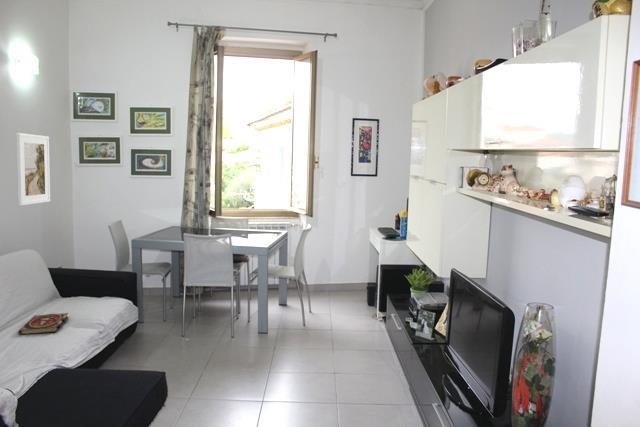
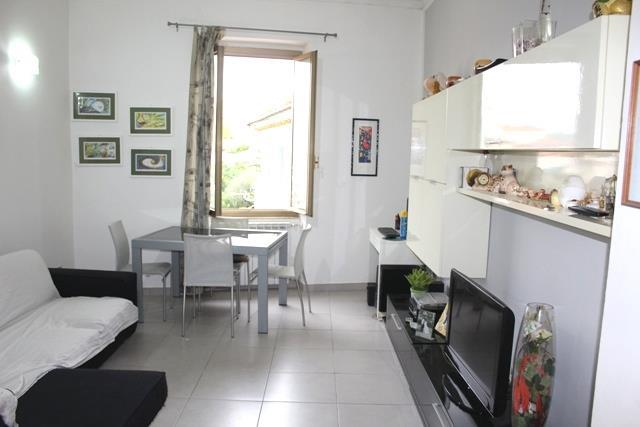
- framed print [15,132,51,206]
- book [17,312,69,336]
